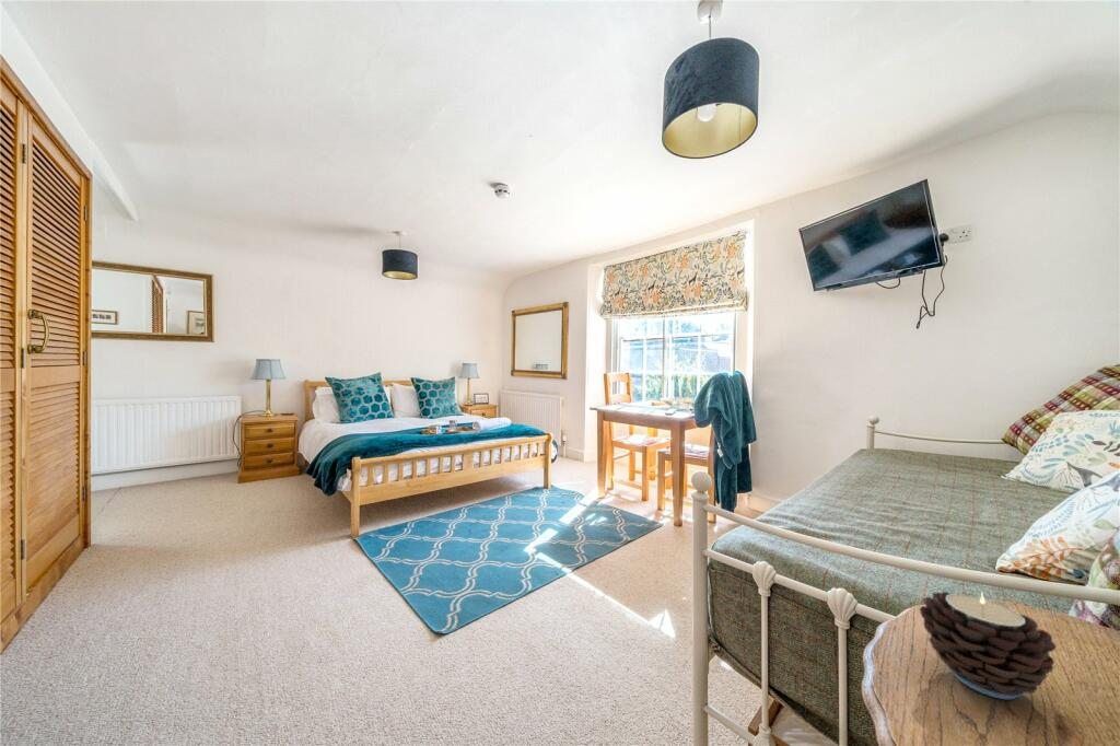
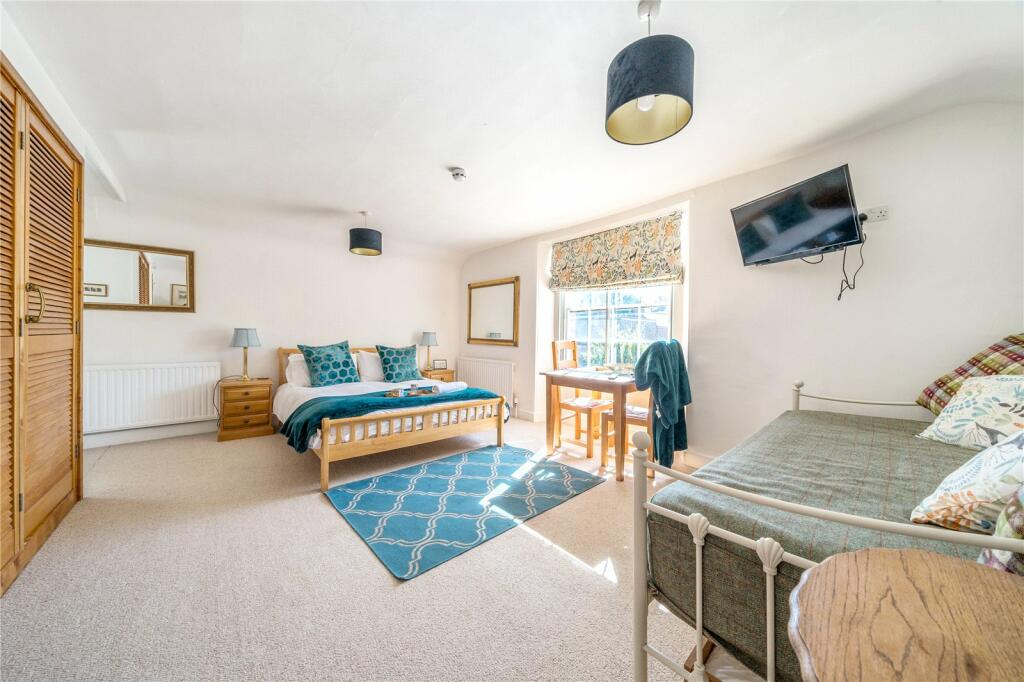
- candle [919,591,1058,700]
